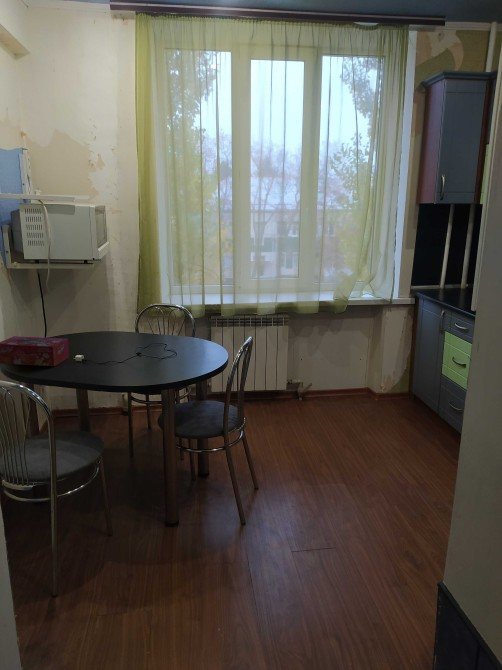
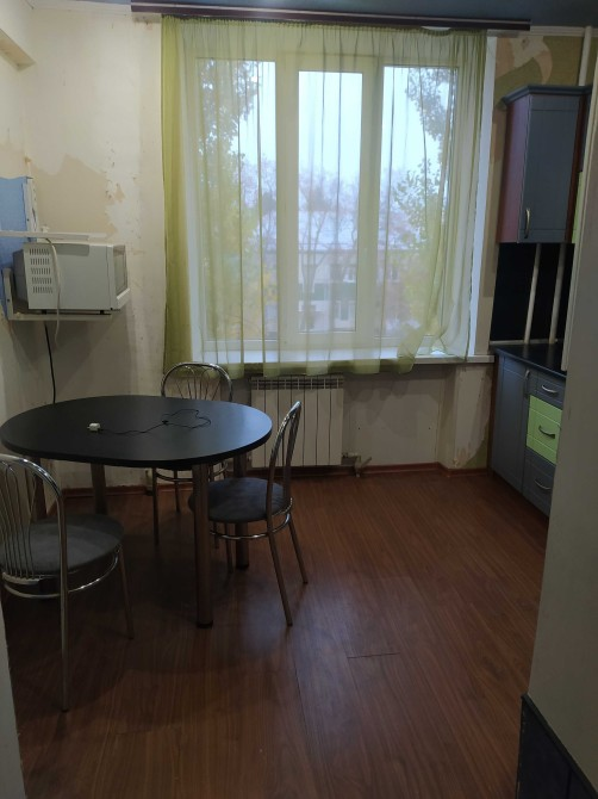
- tissue box [0,335,70,367]
